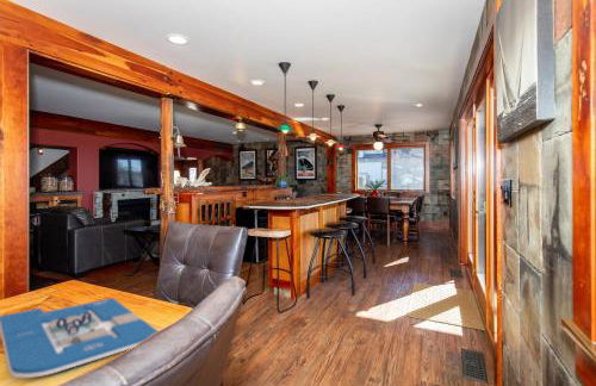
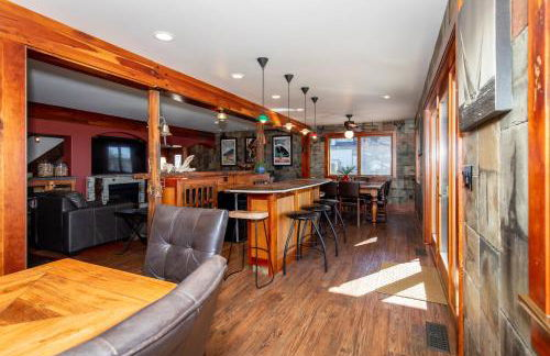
- board game [0,297,160,379]
